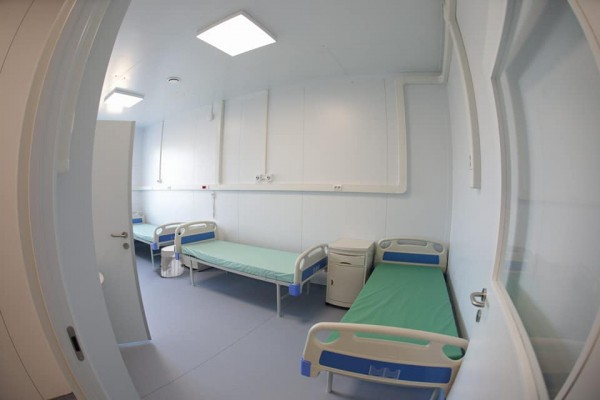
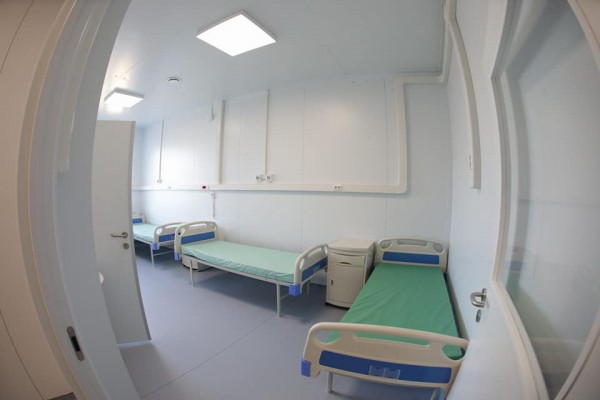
- waste bin [158,243,186,279]
